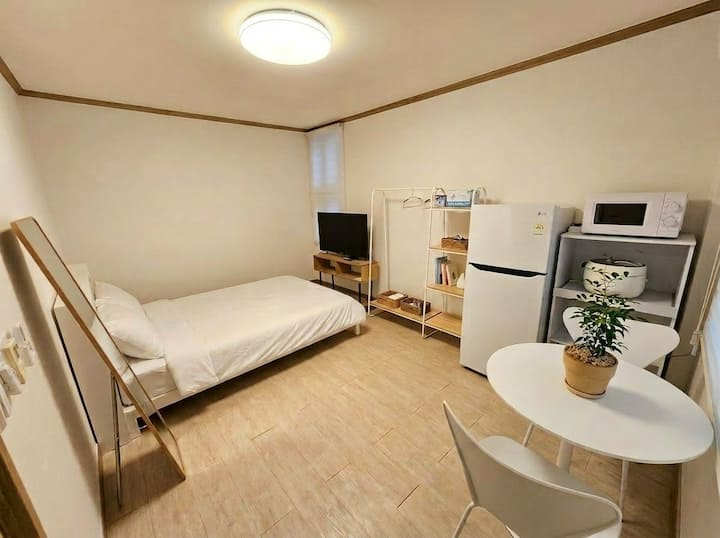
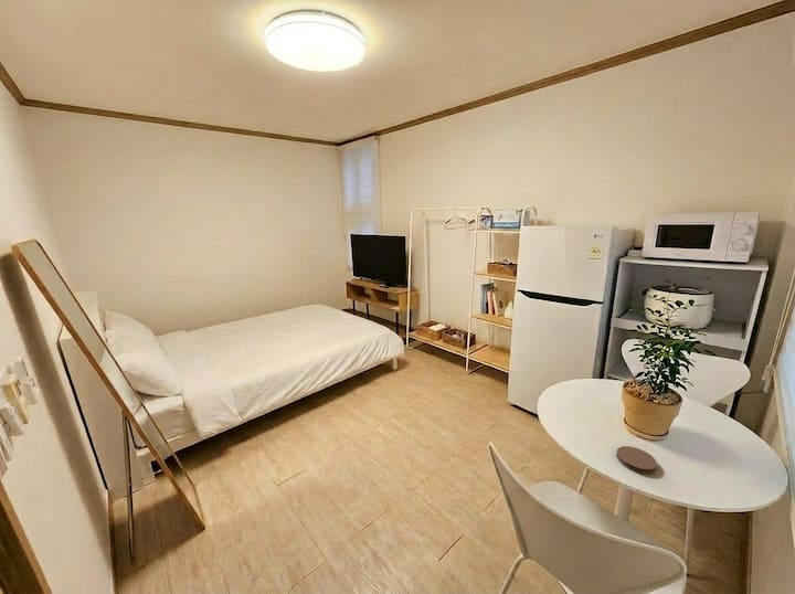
+ coaster [615,445,658,475]
